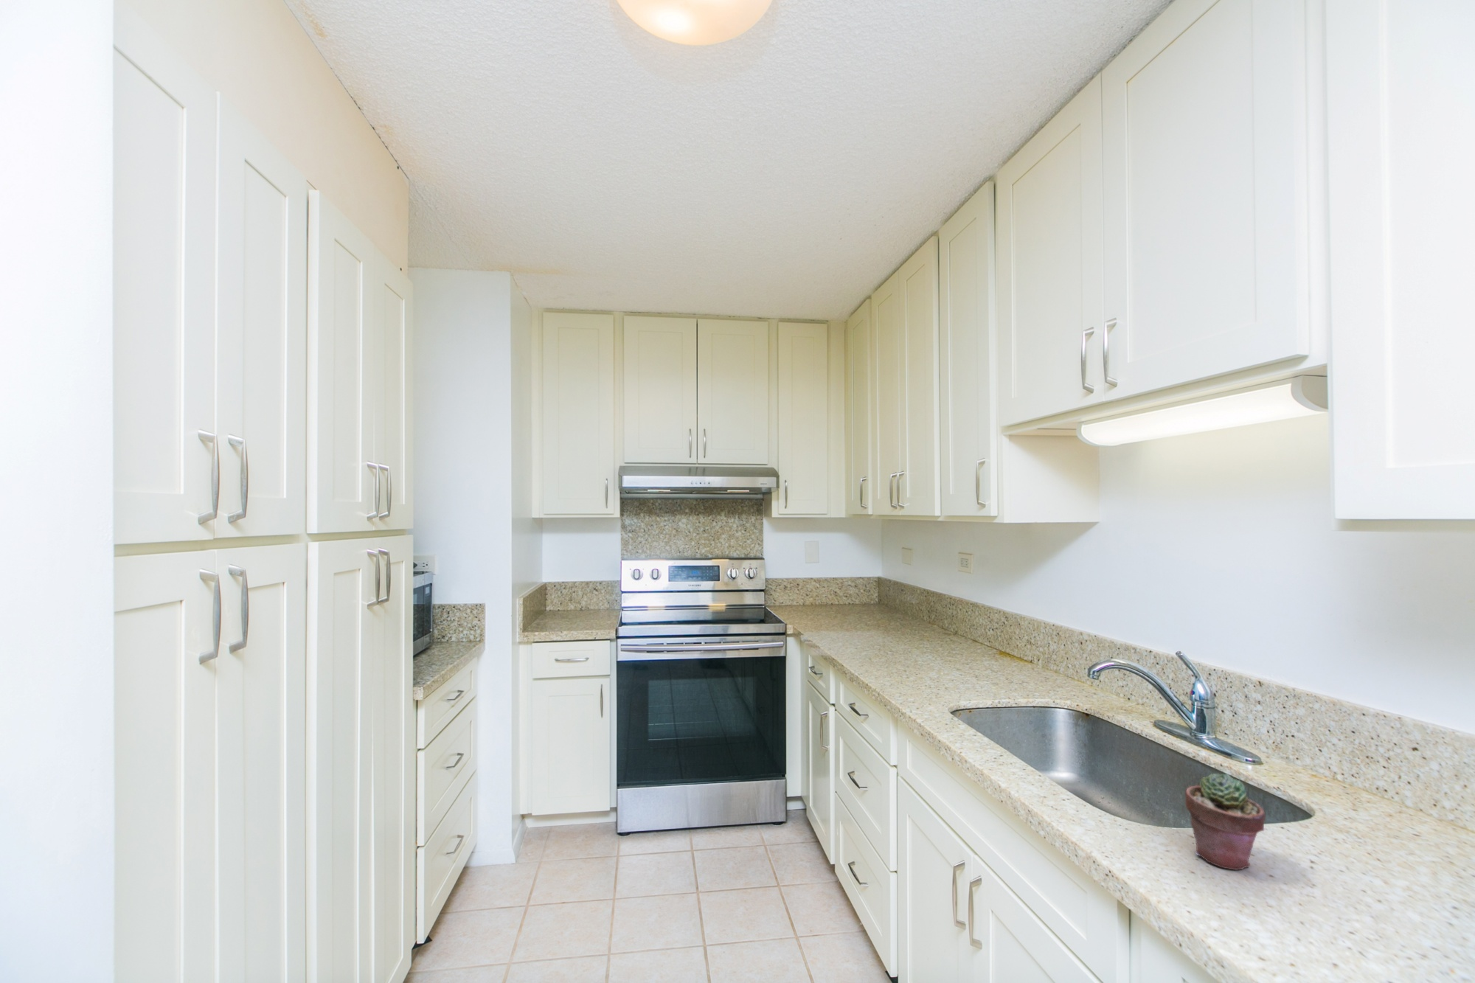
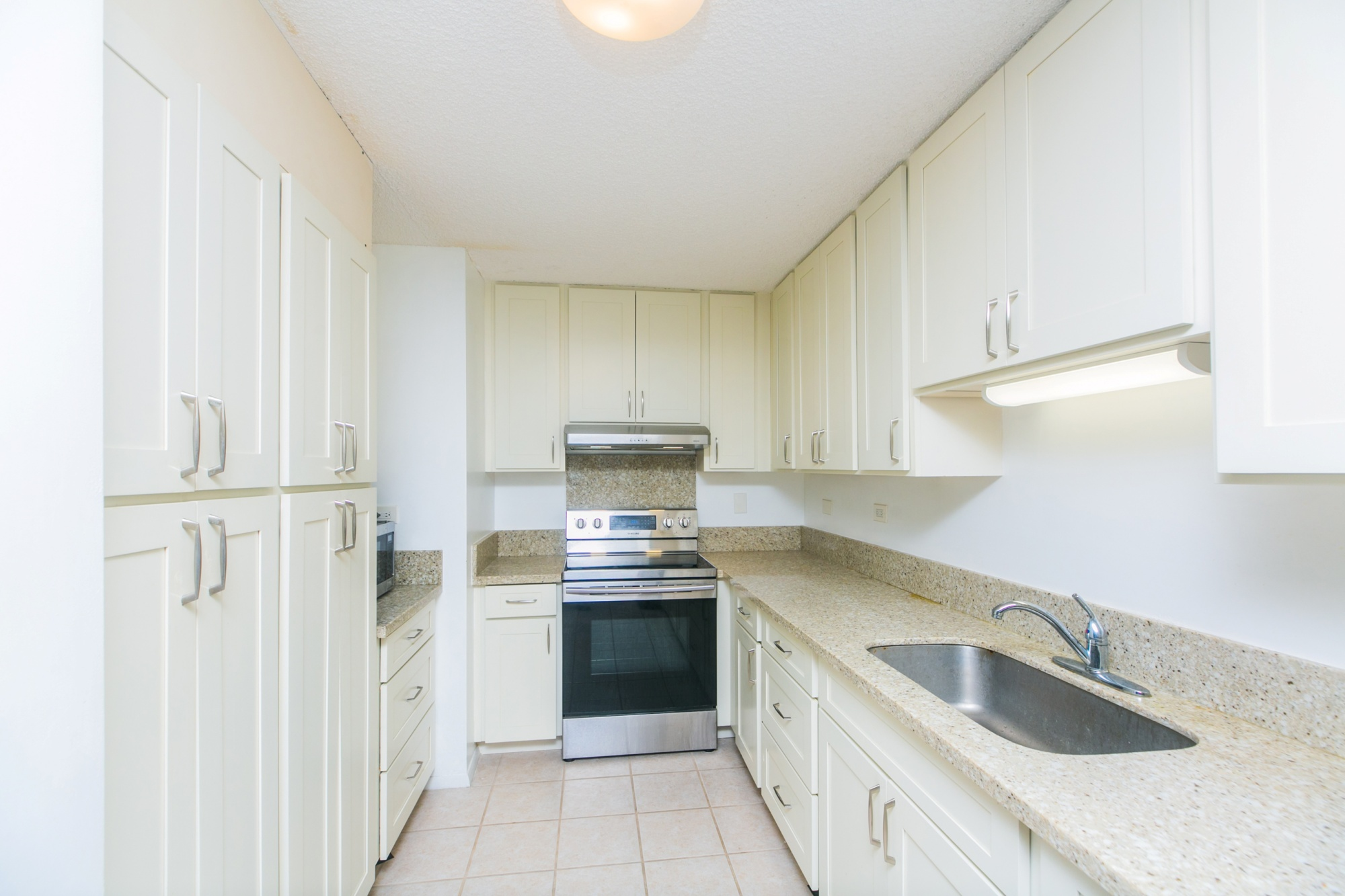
- potted succulent [1185,772,1267,871]
